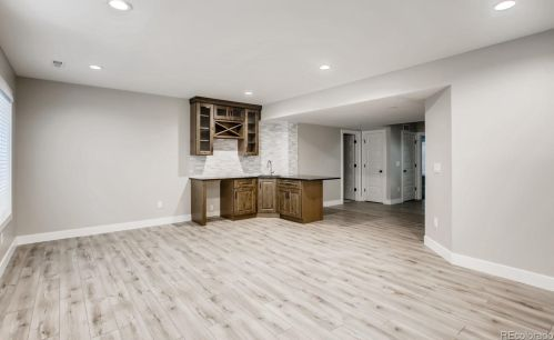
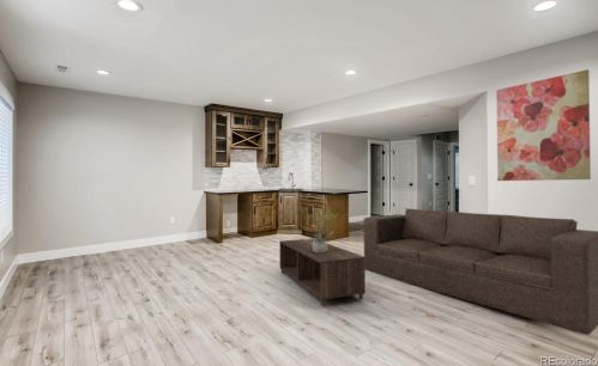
+ coffee table [278,237,367,307]
+ wall art [495,68,592,182]
+ potted plant [304,208,340,252]
+ sofa [363,207,598,336]
